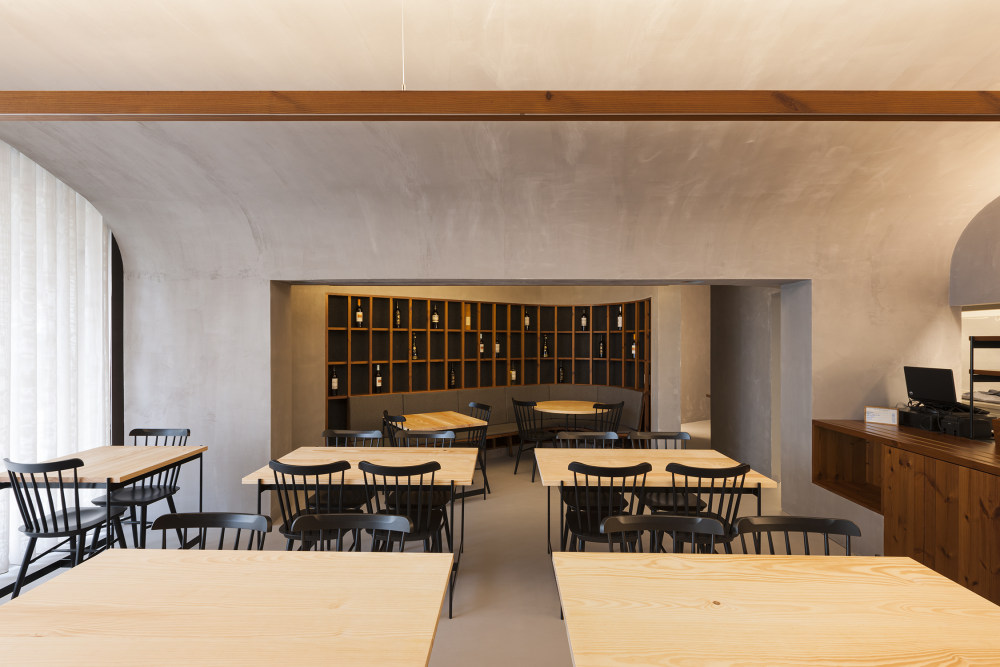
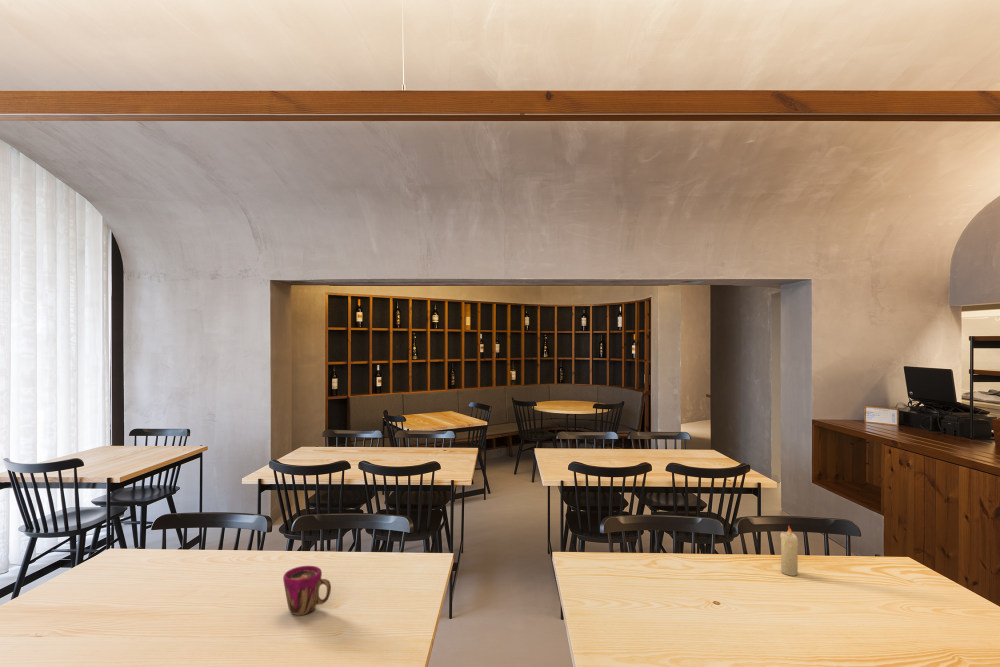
+ cup [282,565,332,616]
+ candle [779,525,799,577]
